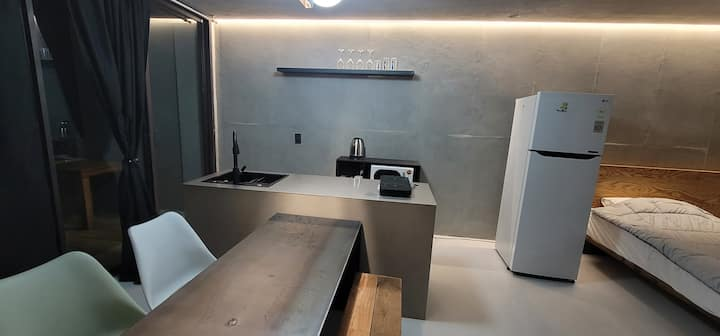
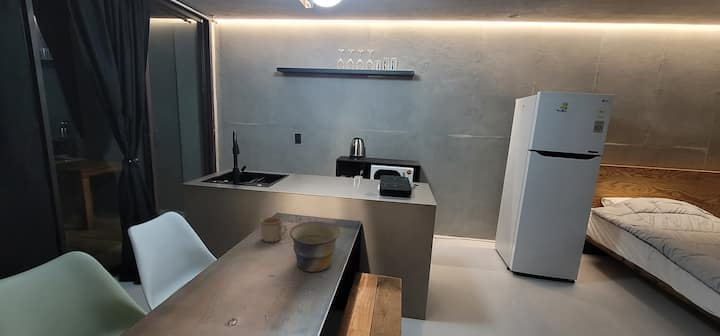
+ mug [260,216,288,243]
+ bowl [289,221,341,273]
